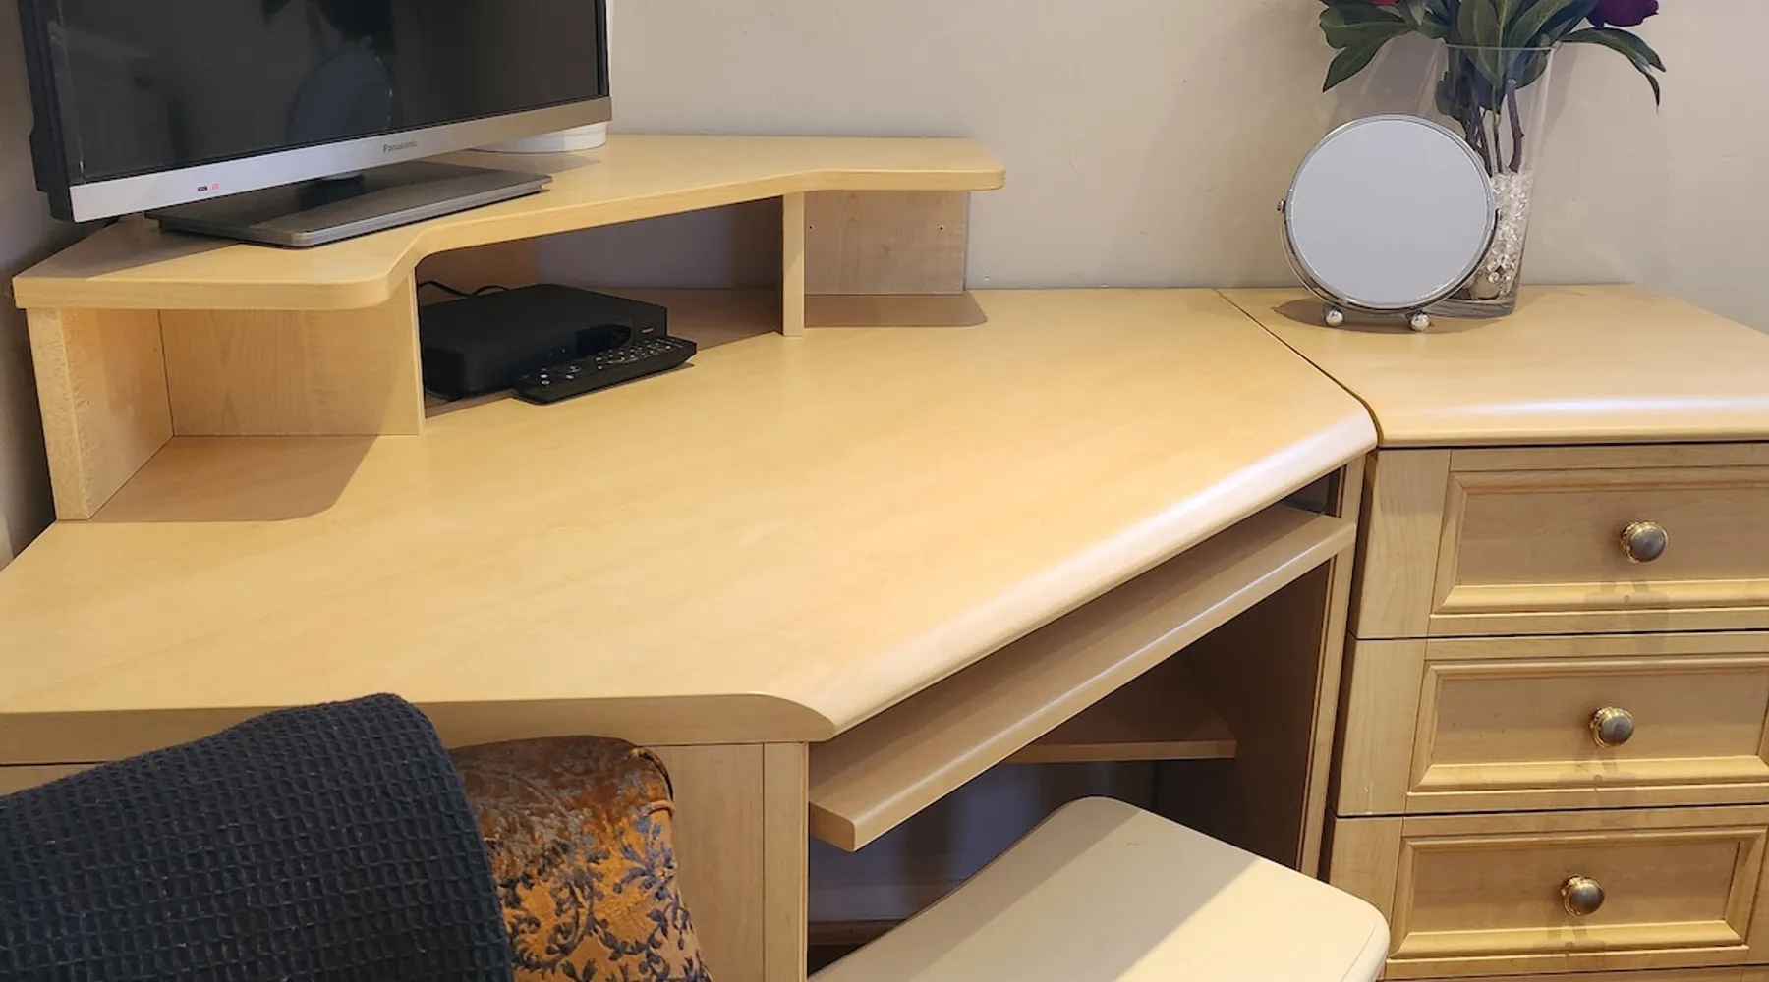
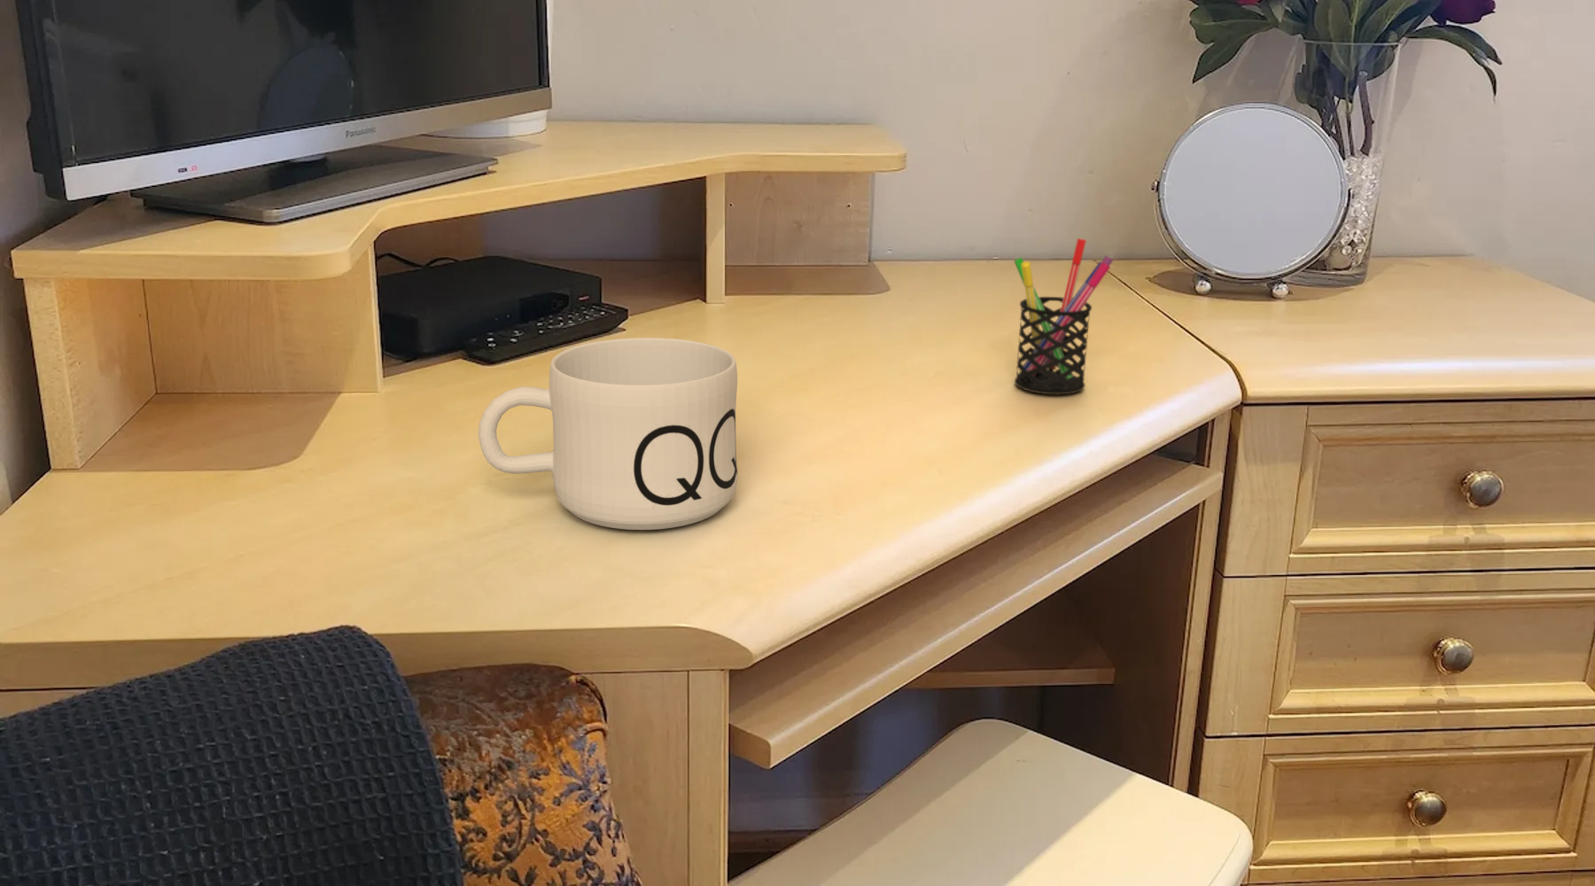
+ mug [478,337,739,530]
+ pen holder [1014,238,1115,395]
